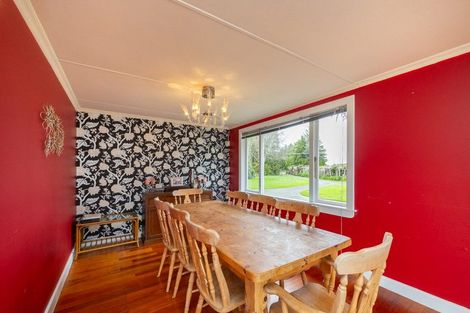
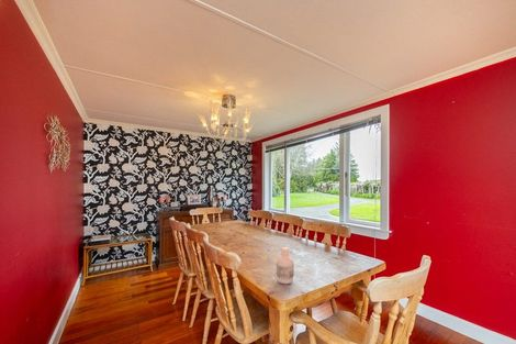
+ bottle [276,246,295,285]
